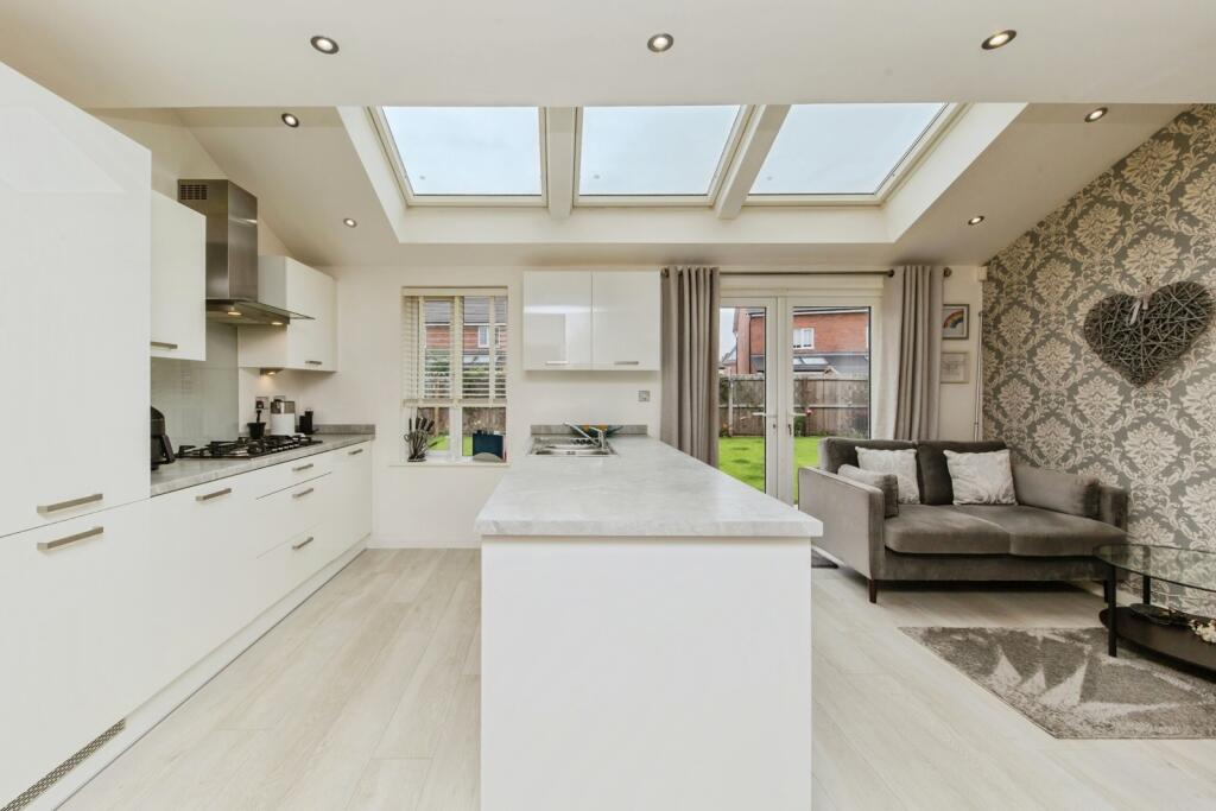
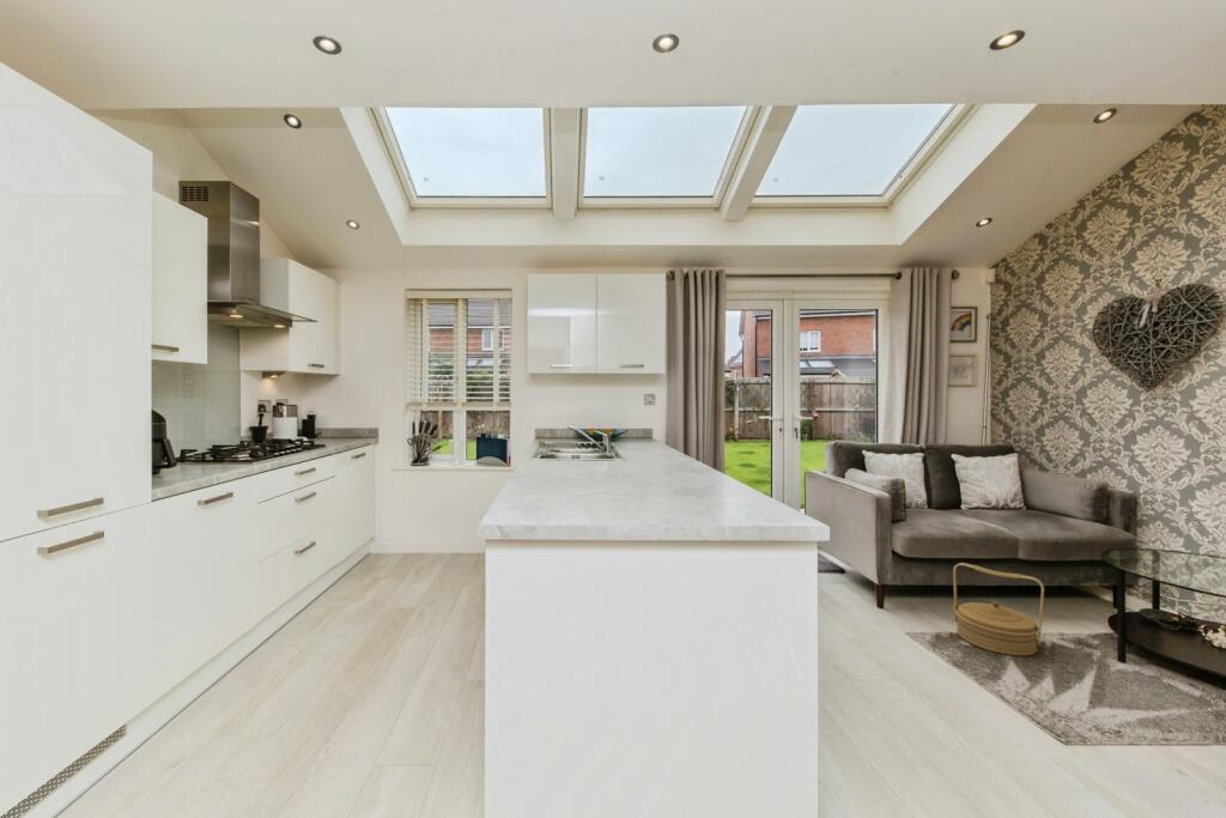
+ basket [952,562,1045,658]
